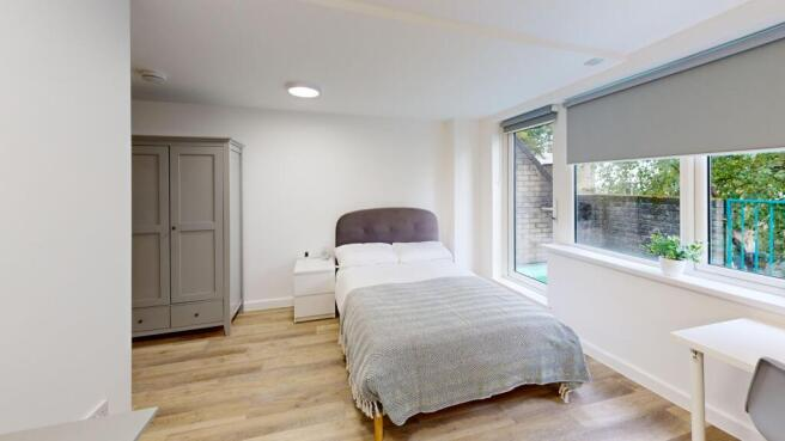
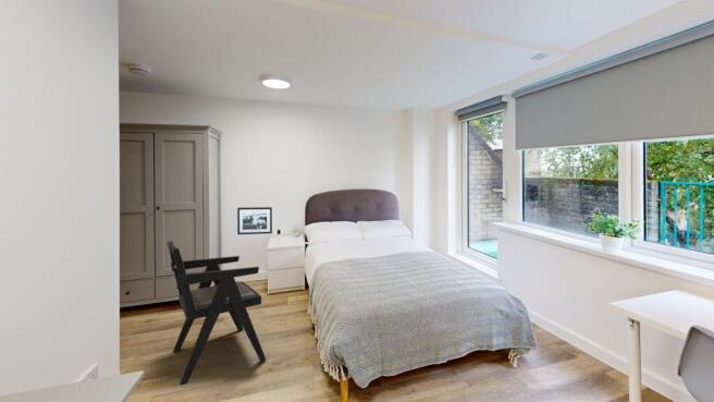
+ armchair [167,240,267,387]
+ picture frame [236,206,273,235]
